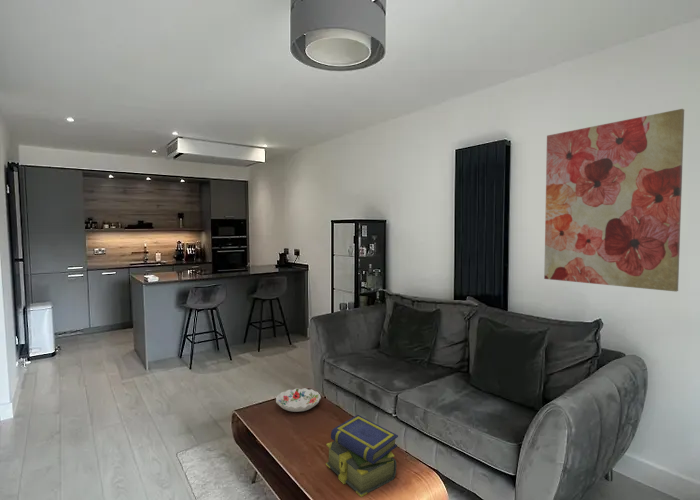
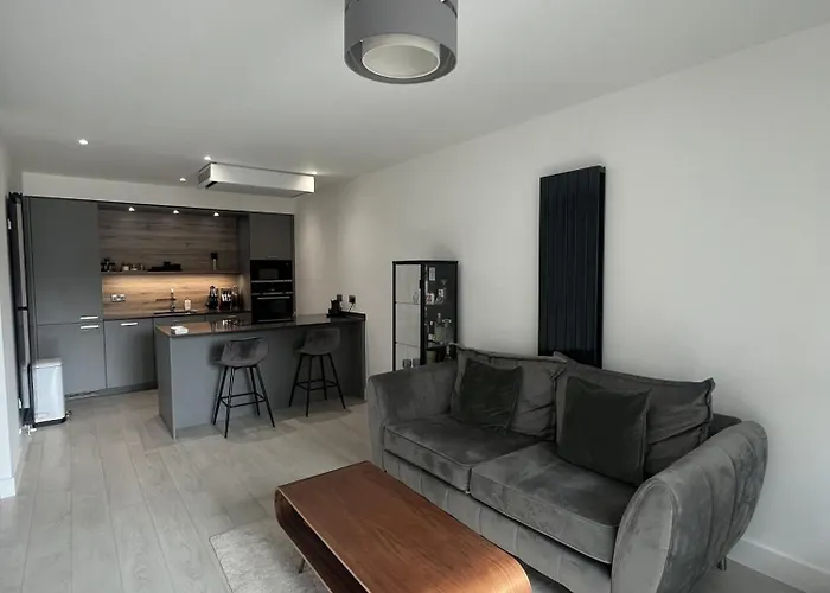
- stack of books [325,414,399,498]
- wall art [543,108,685,293]
- decorative bowl [275,387,322,413]
